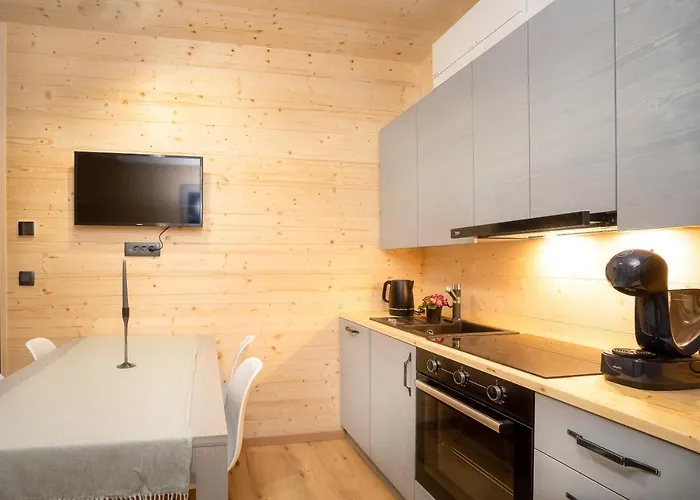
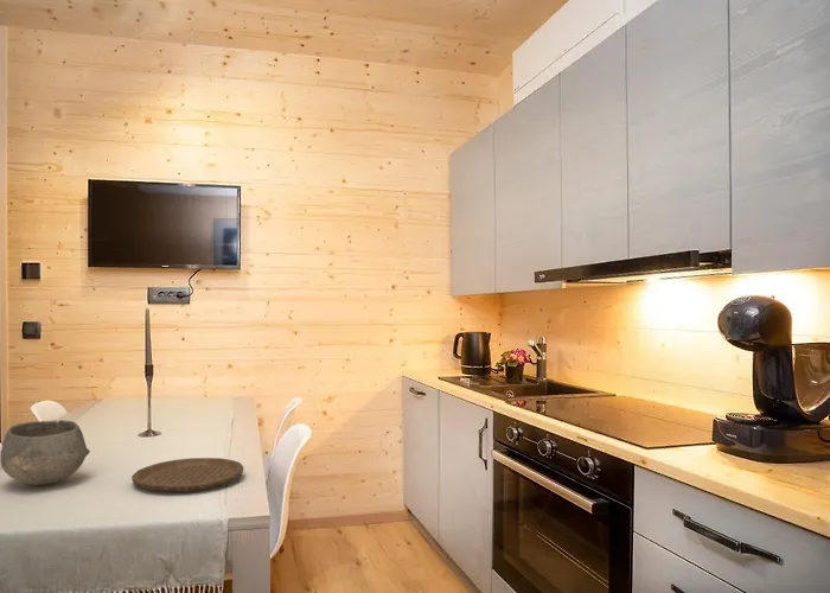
+ bowl [0,419,91,486]
+ plate [130,457,244,493]
